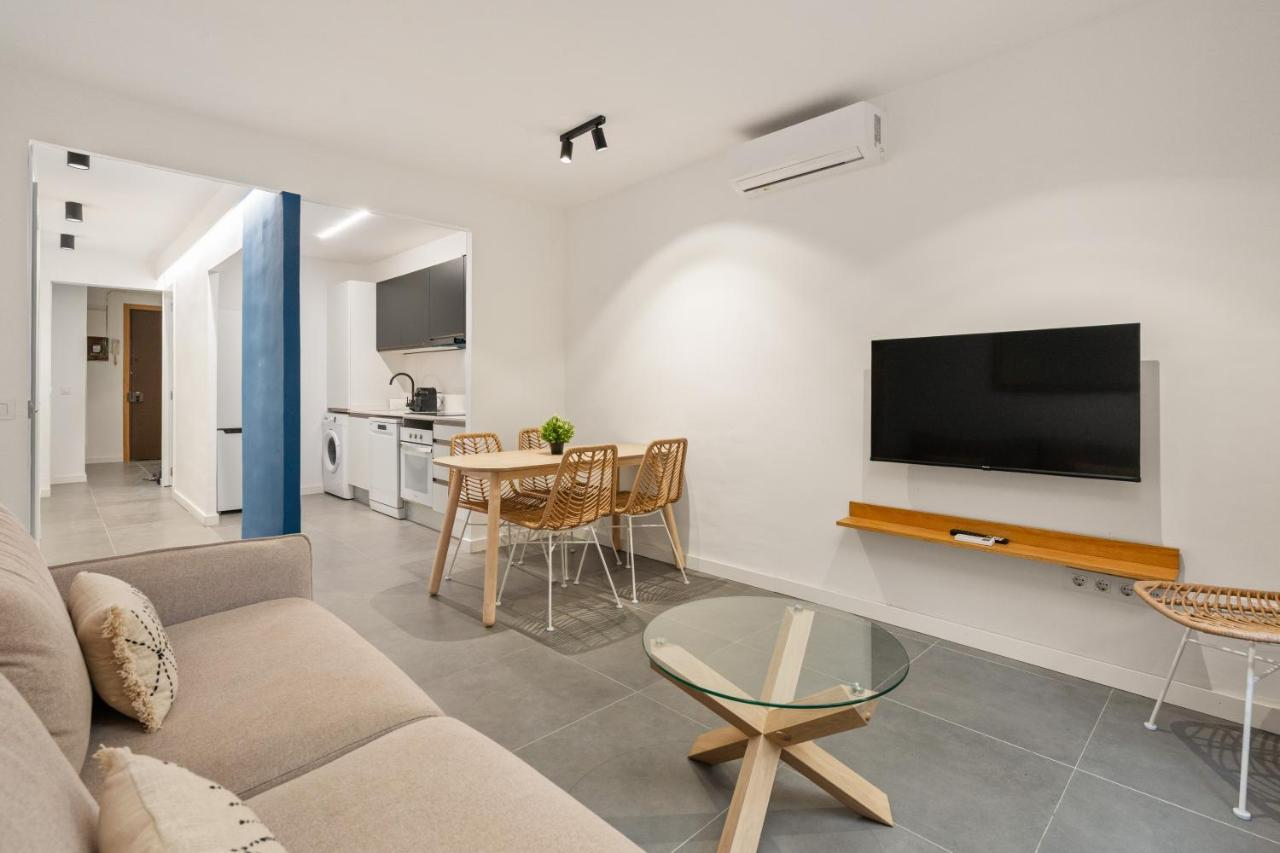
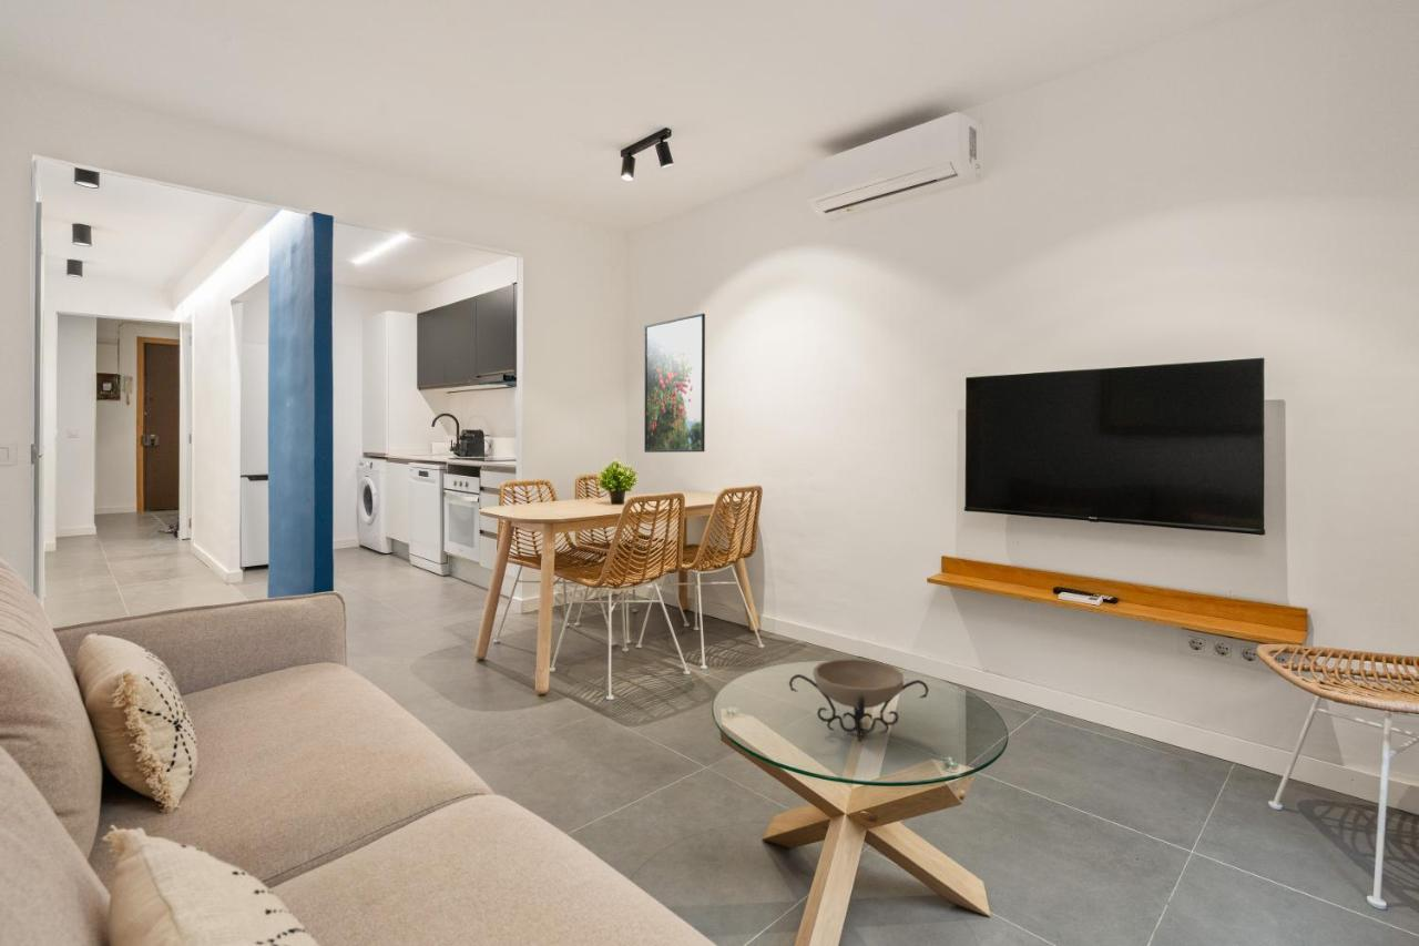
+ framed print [643,313,706,454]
+ decorative bowl [788,658,930,744]
